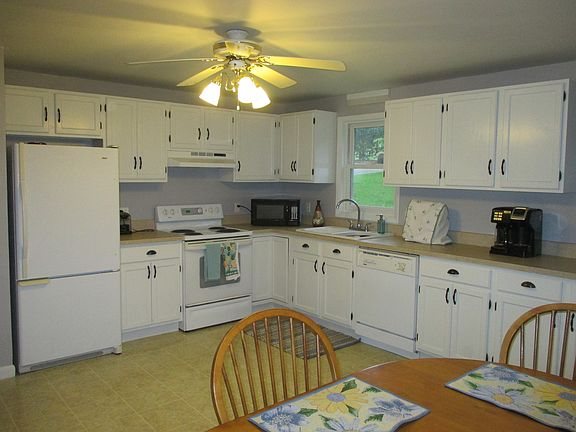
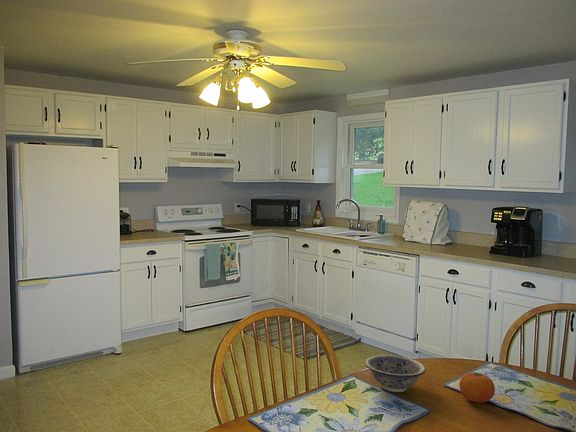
+ fruit [458,372,496,404]
+ bowl [364,354,427,393]
